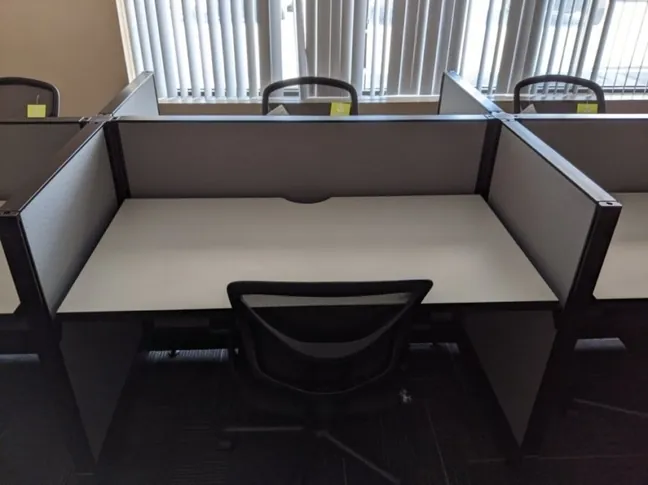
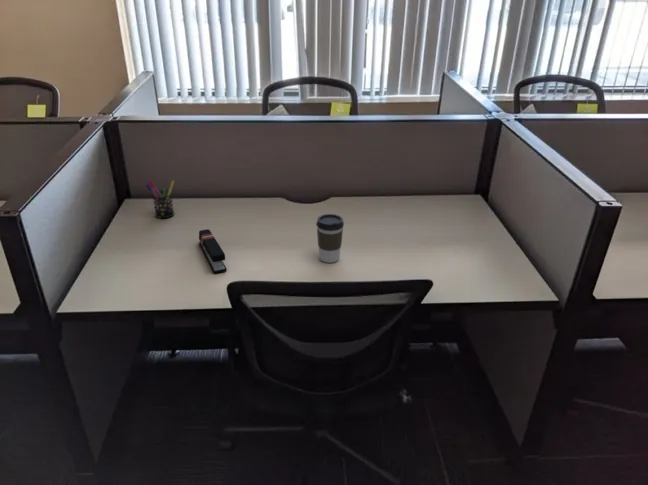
+ stapler [198,228,228,274]
+ coffee cup [315,213,345,264]
+ pen holder [144,179,175,219]
